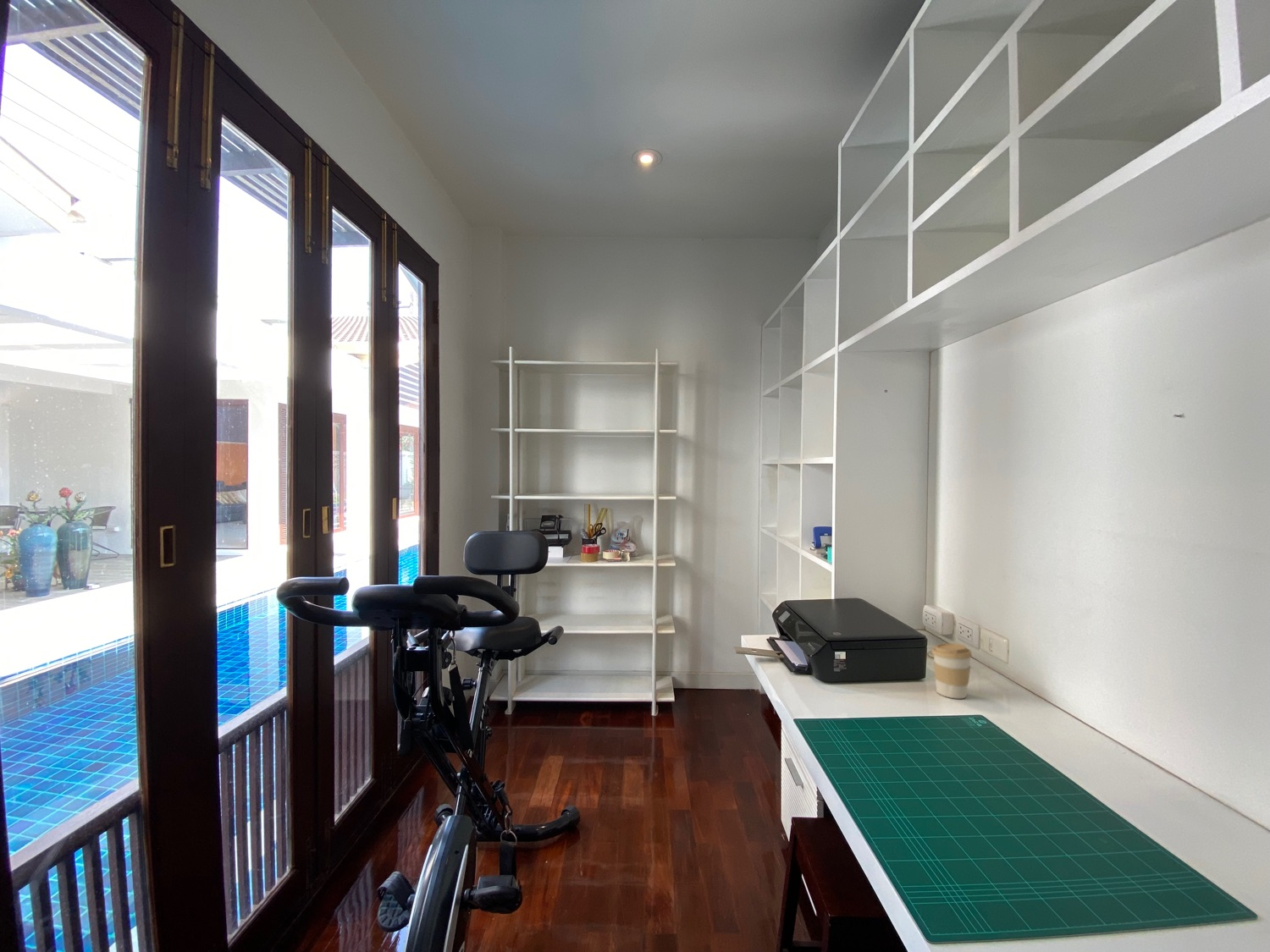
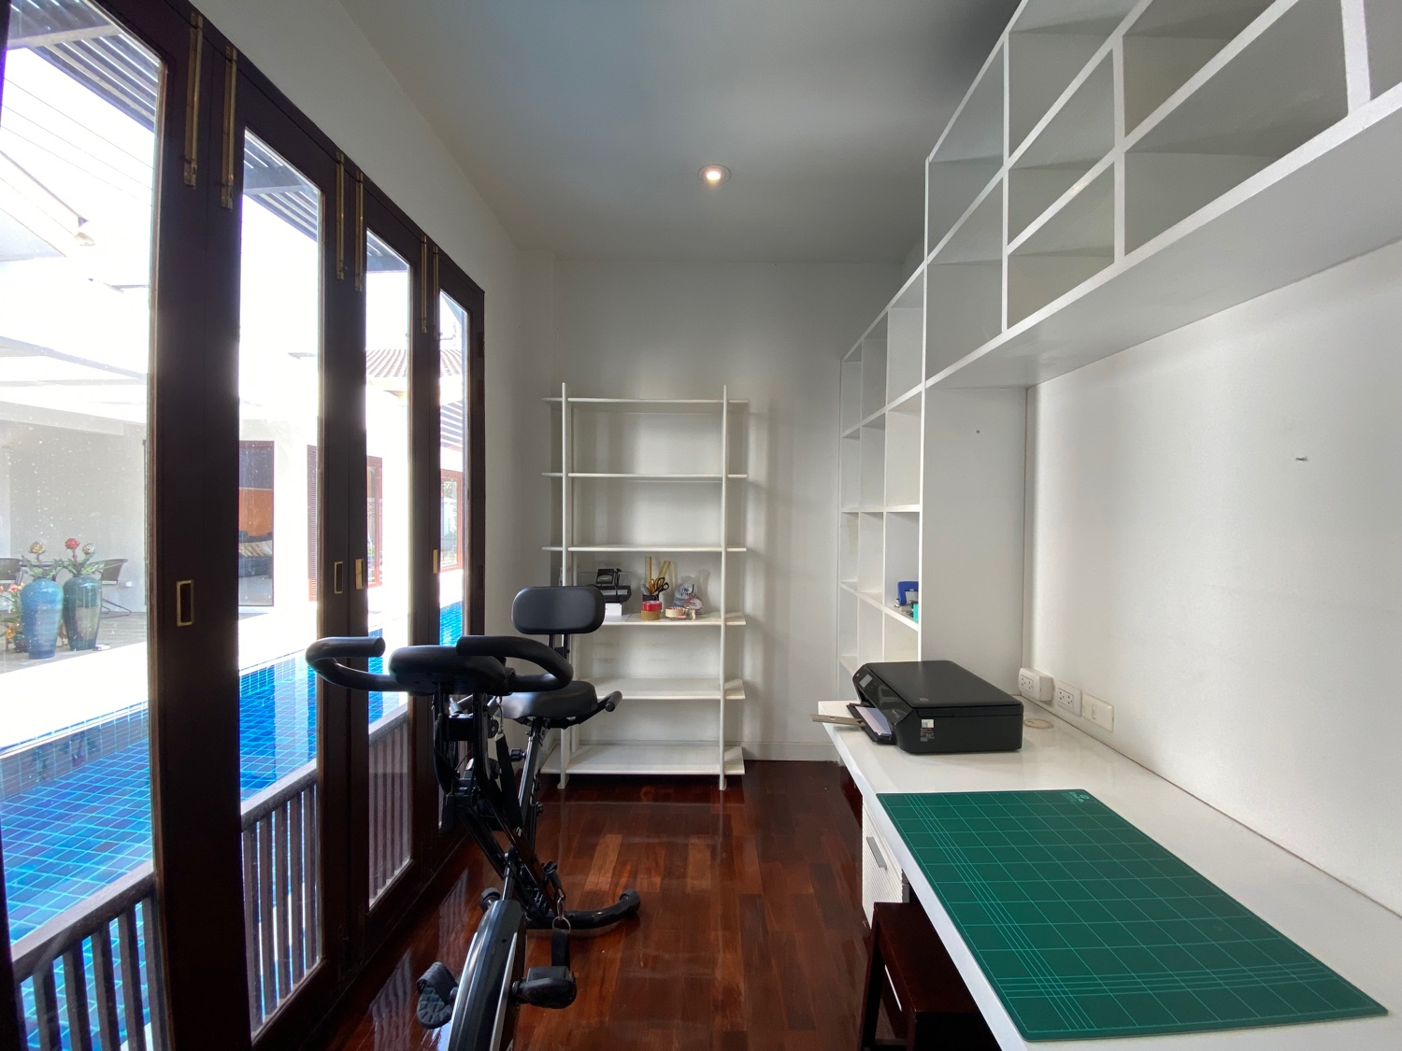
- coffee cup [931,642,973,700]
